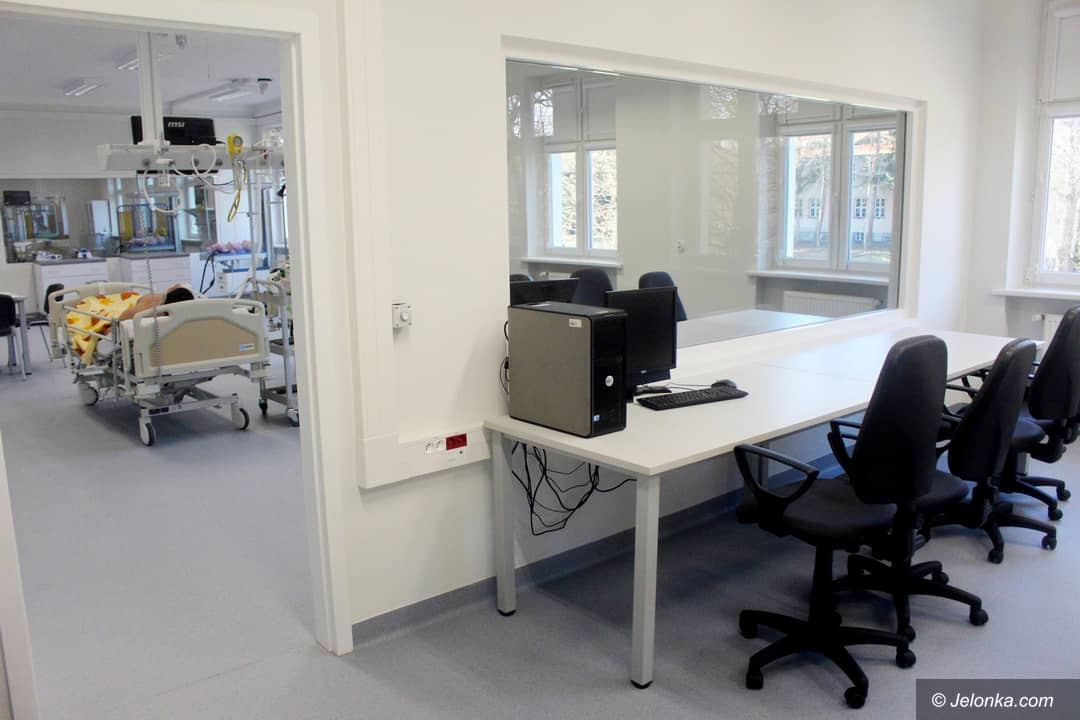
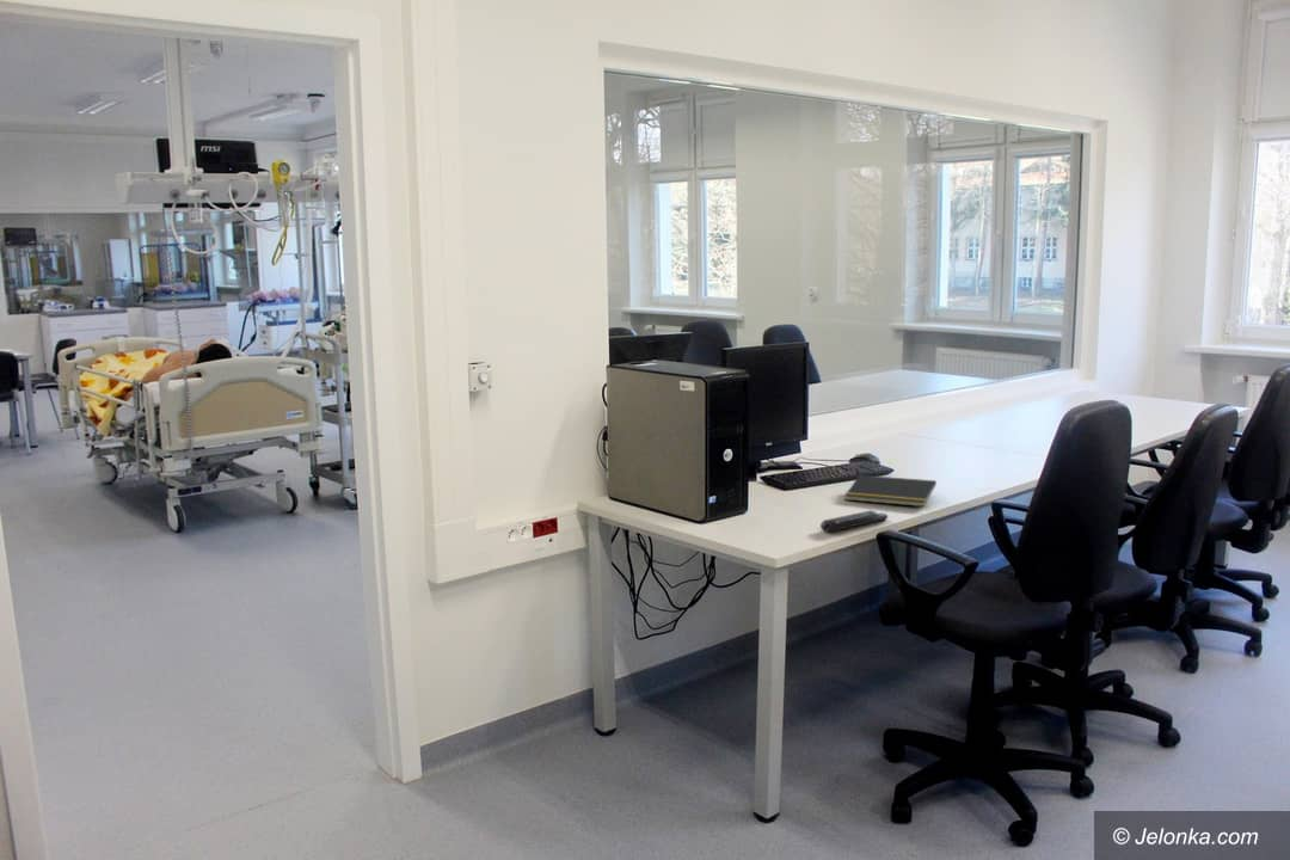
+ remote control [819,509,889,533]
+ notepad [843,474,938,508]
